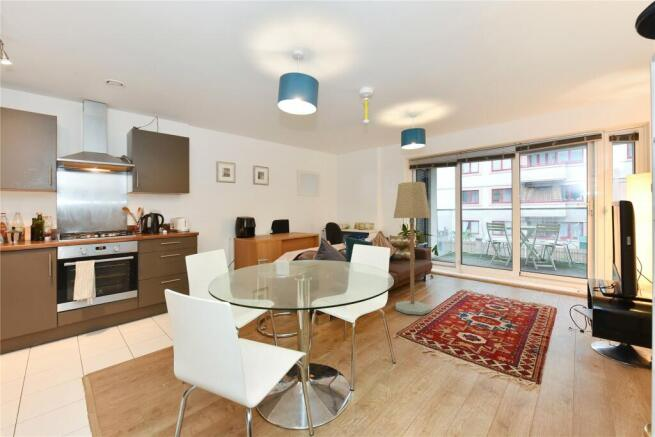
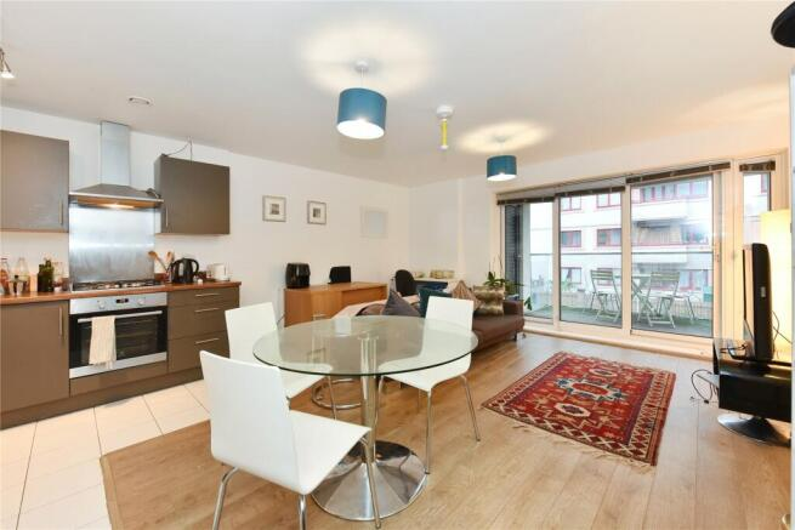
- floor lamp [392,181,432,316]
